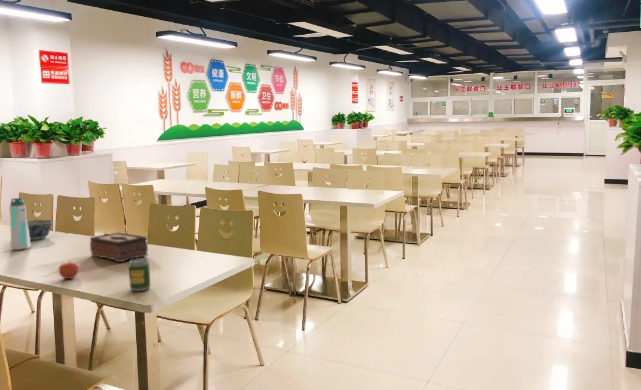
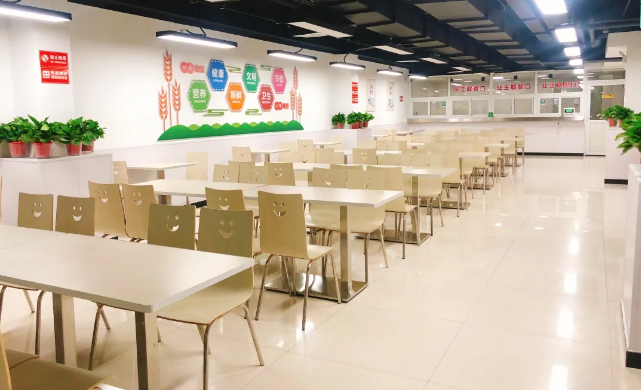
- apple [58,260,80,280]
- tissue box [89,231,149,263]
- water bottle [8,197,32,251]
- bowl [27,219,54,241]
- soda can [128,257,151,292]
